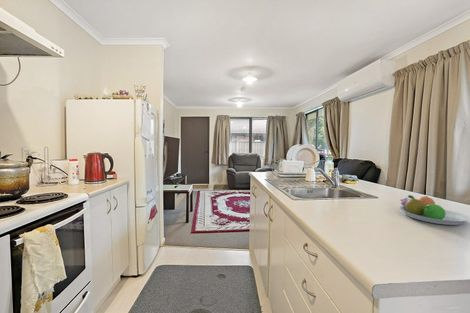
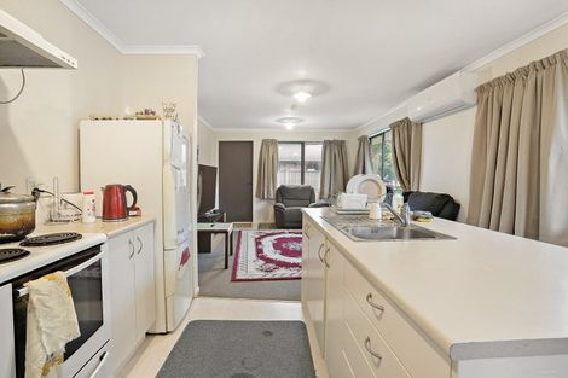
- fruit bowl [398,194,470,226]
